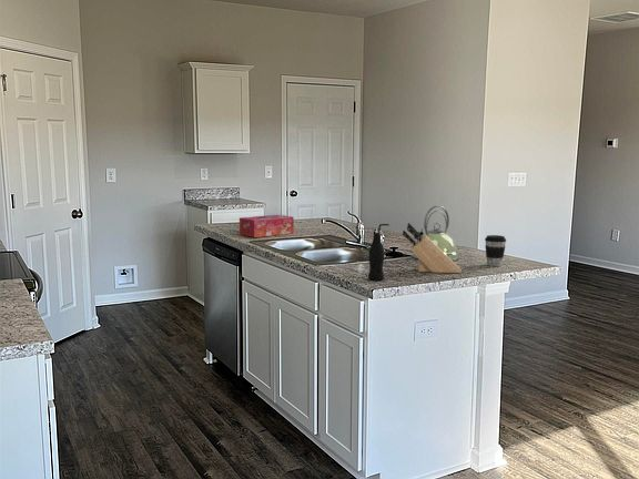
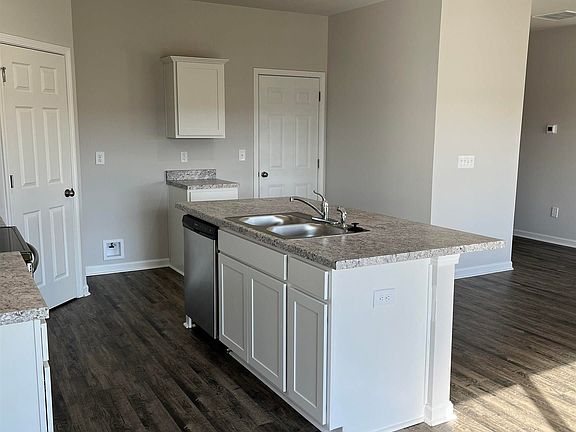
- knife block [402,222,463,274]
- coffee cup [484,234,507,267]
- tissue box [239,214,295,238]
- kettle [412,204,460,262]
- bottle [367,223,390,282]
